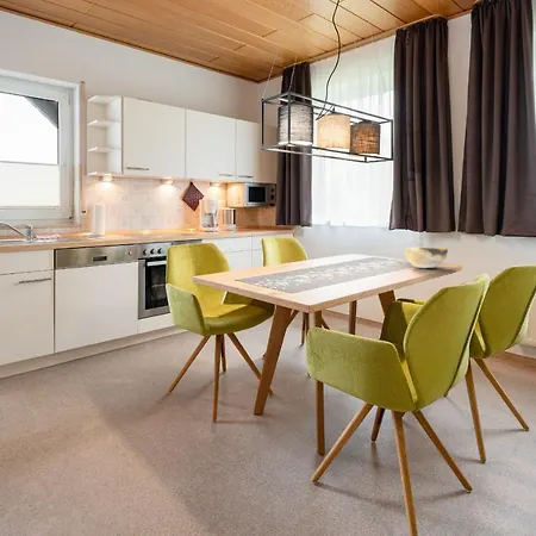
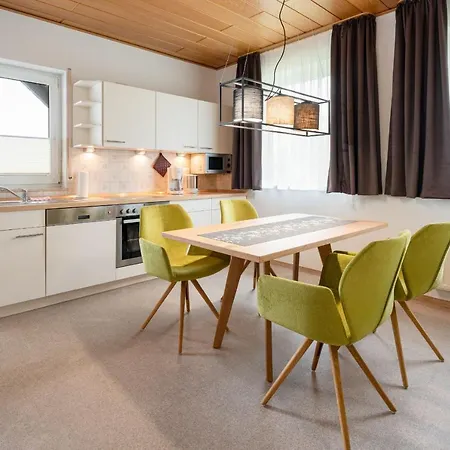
- decorative bowl [404,247,449,269]
